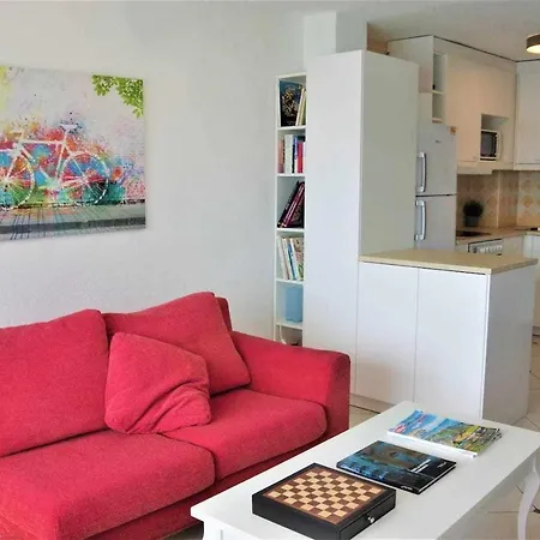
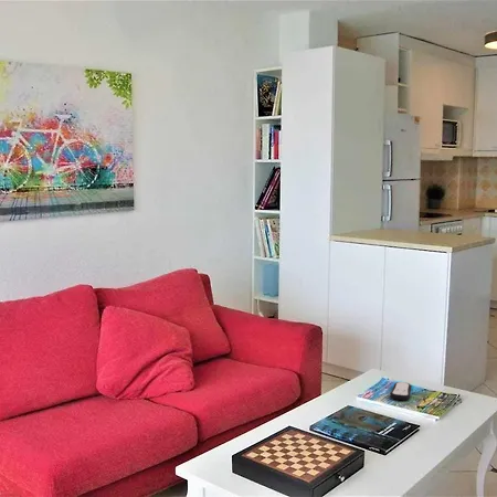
+ remote control [389,381,412,401]
